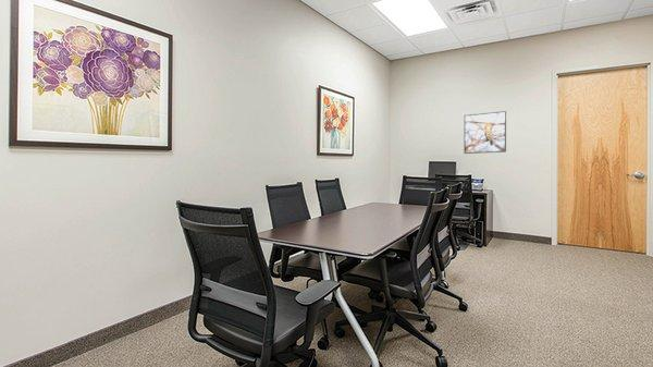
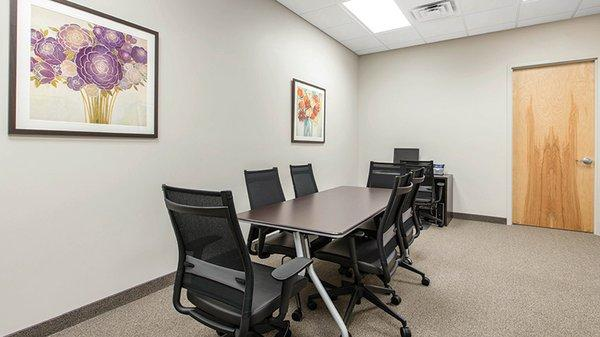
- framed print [463,110,507,155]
